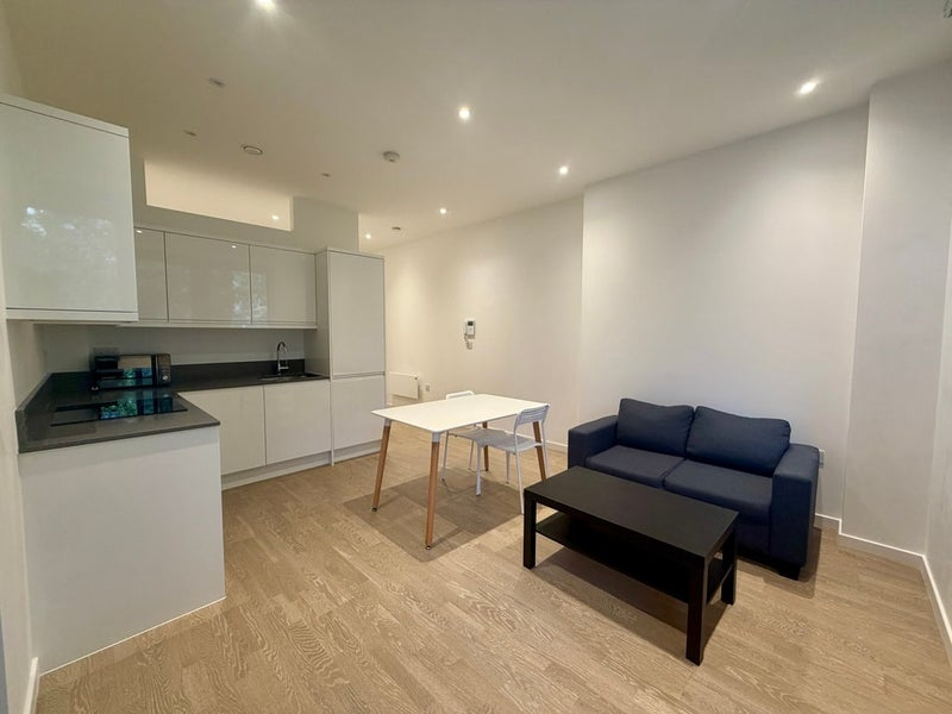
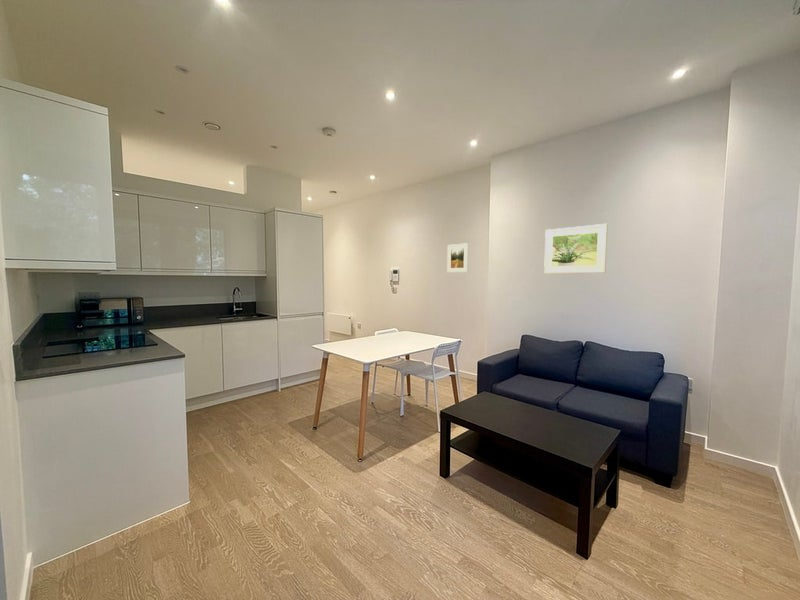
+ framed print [446,242,470,273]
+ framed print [543,223,609,274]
